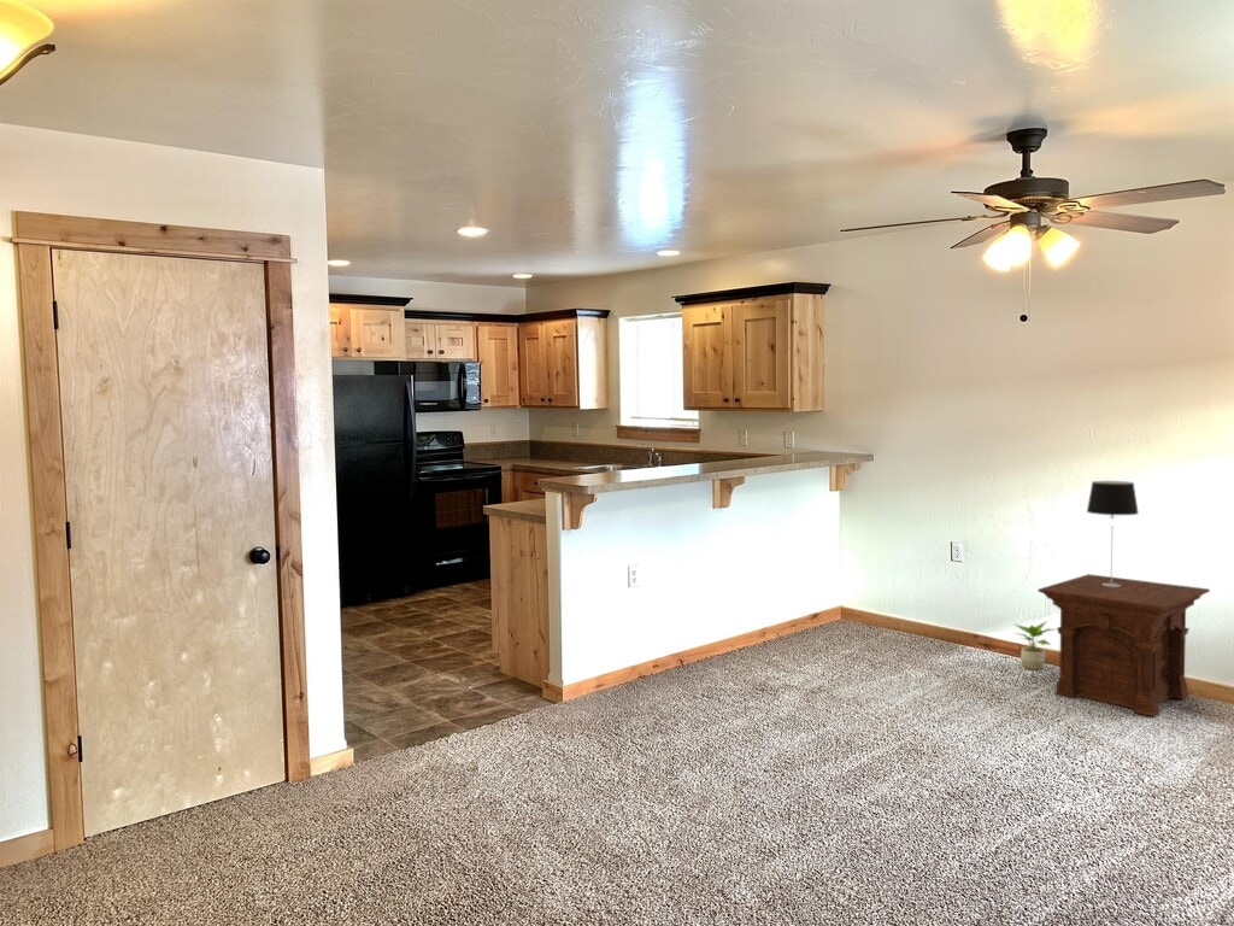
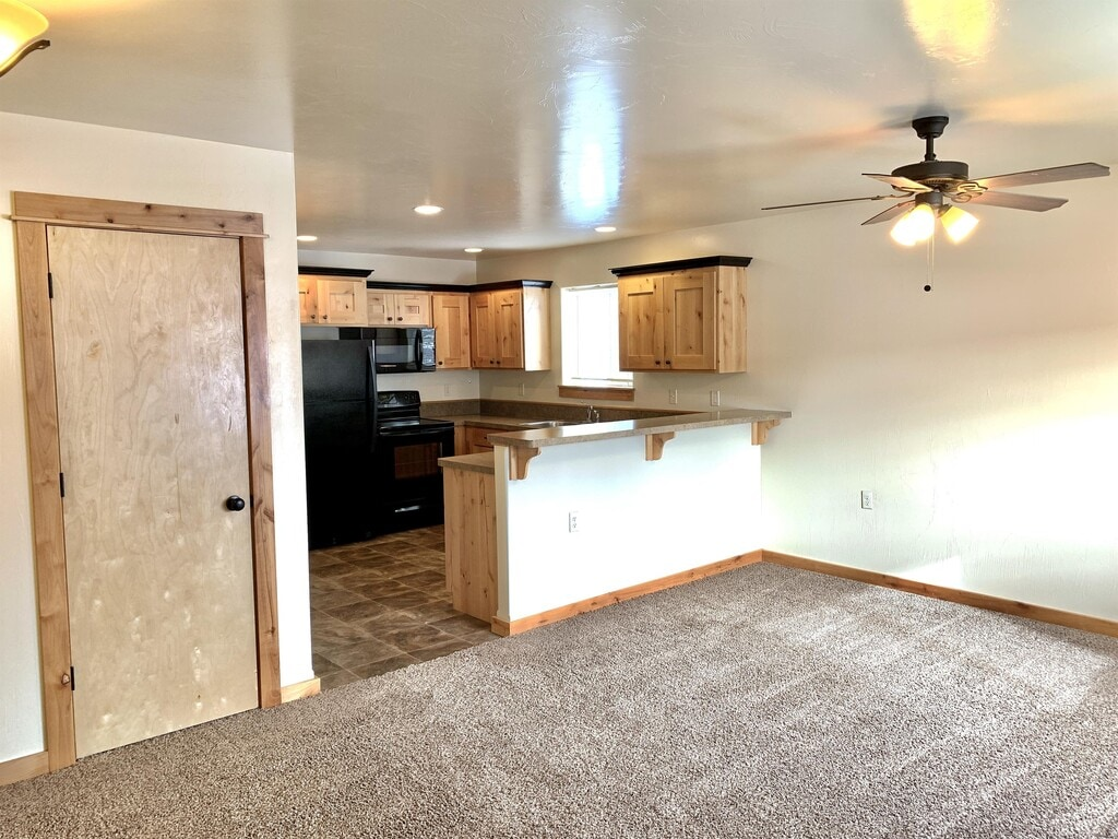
- potted plant [1013,620,1057,670]
- table lamp [1086,480,1140,587]
- side table [1036,573,1211,717]
